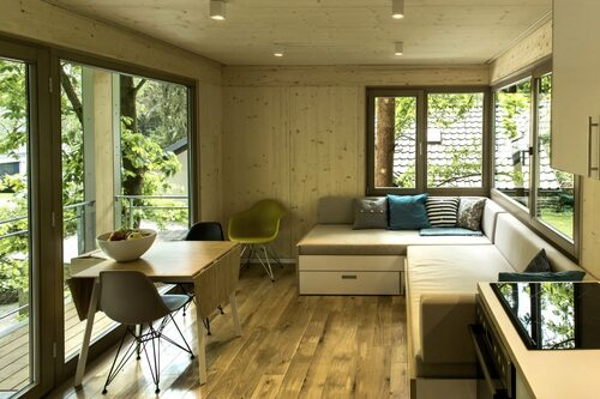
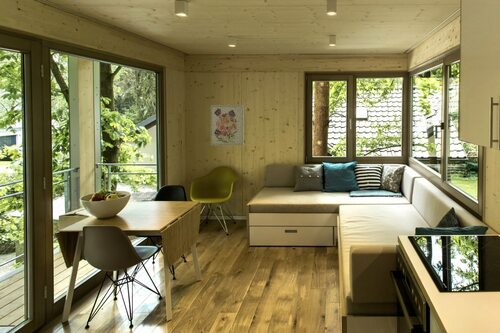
+ wall art [210,104,245,146]
